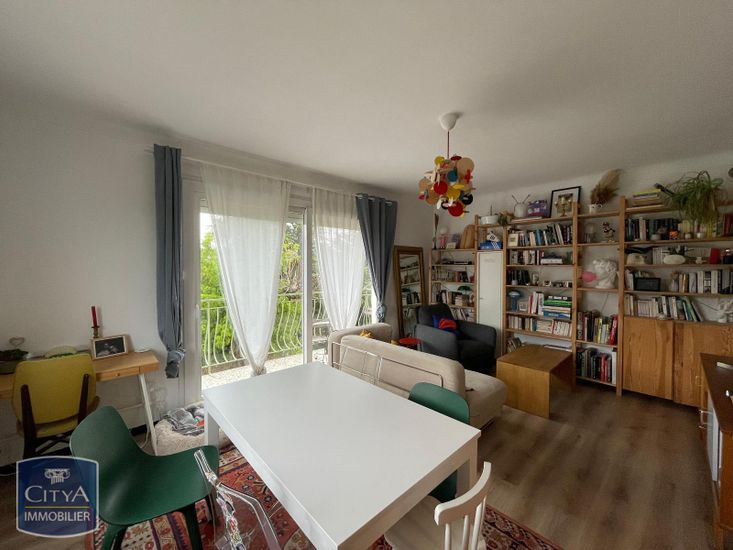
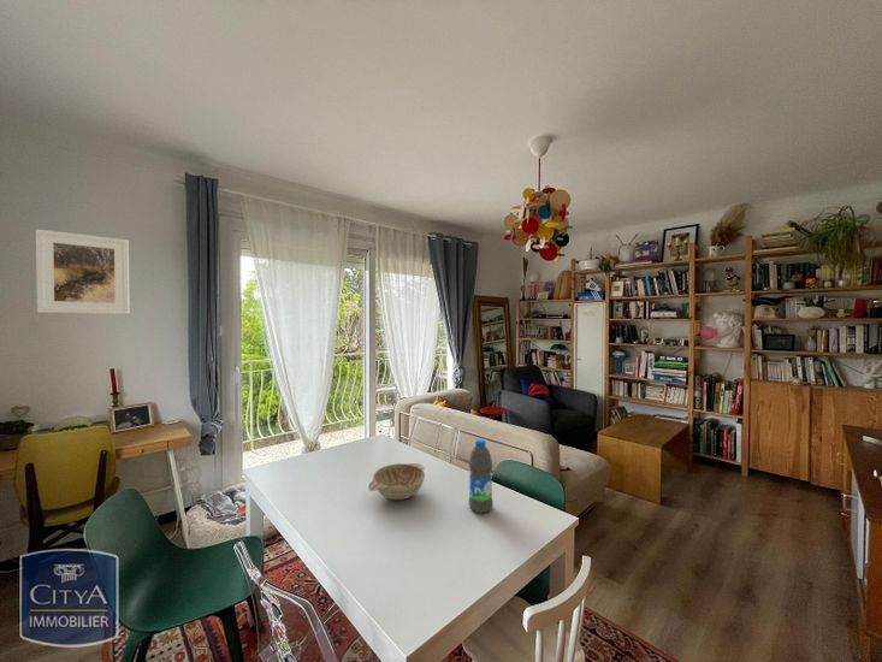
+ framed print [35,227,130,315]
+ water bottle [468,438,493,514]
+ decorative bowl [367,462,426,501]
